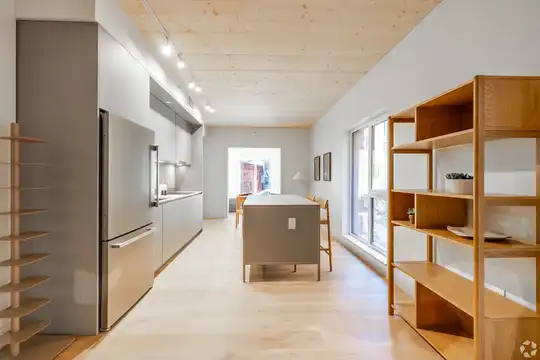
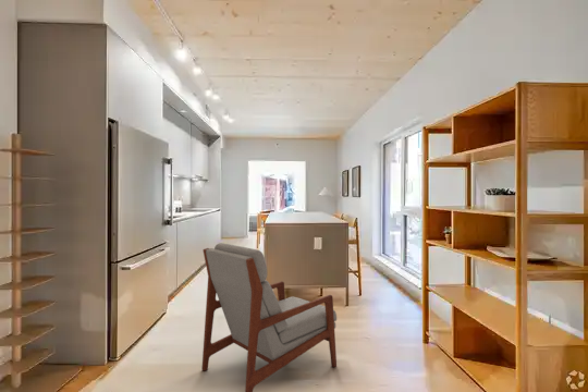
+ armchair [201,242,338,392]
